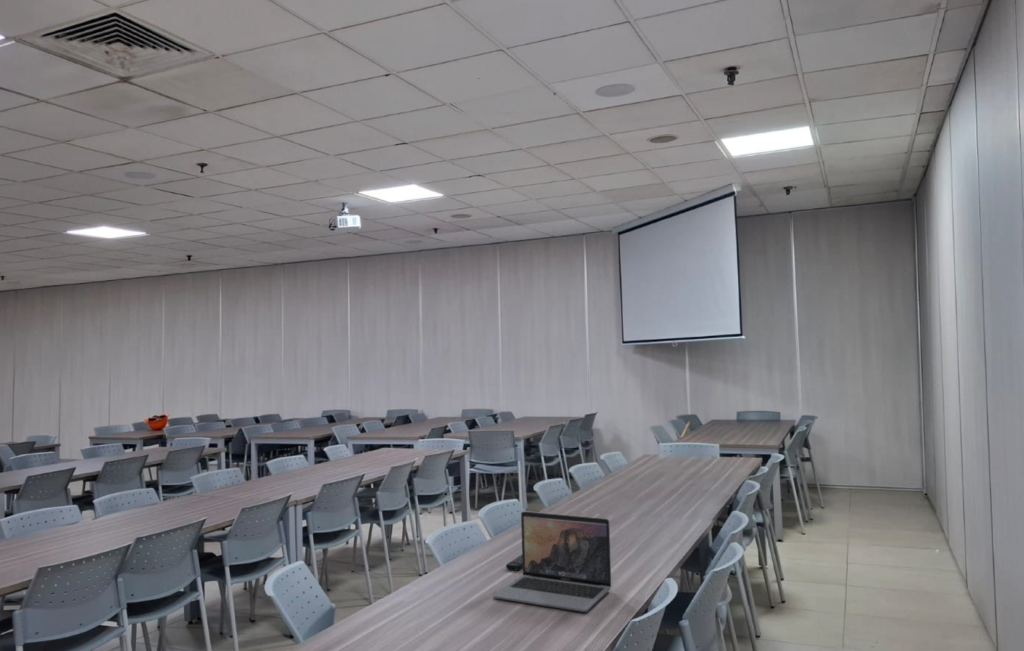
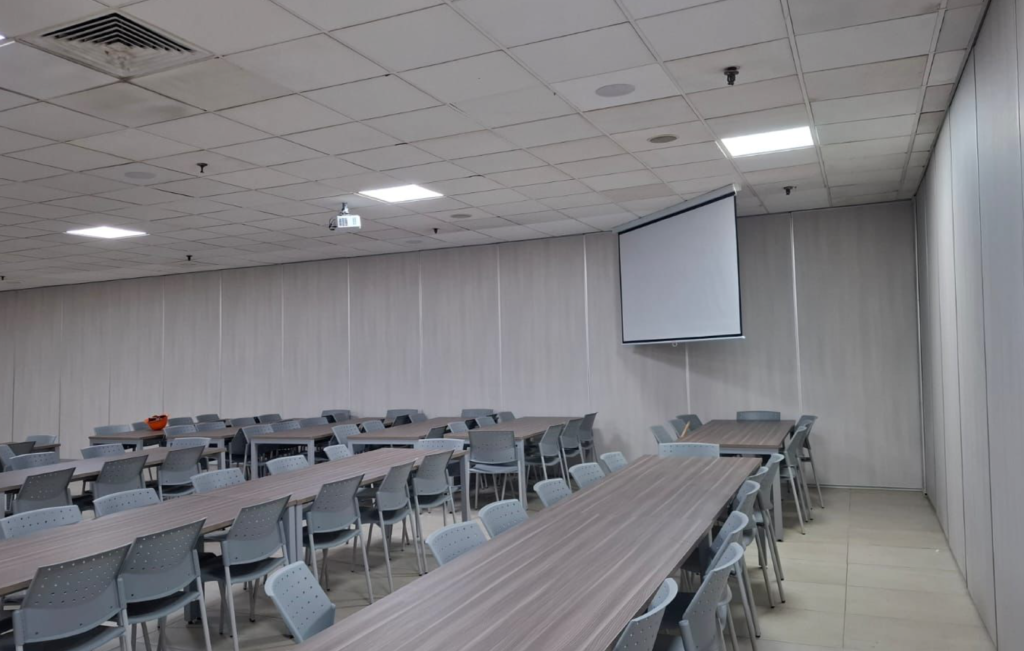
- remote control [505,553,523,572]
- laptop [492,511,612,613]
